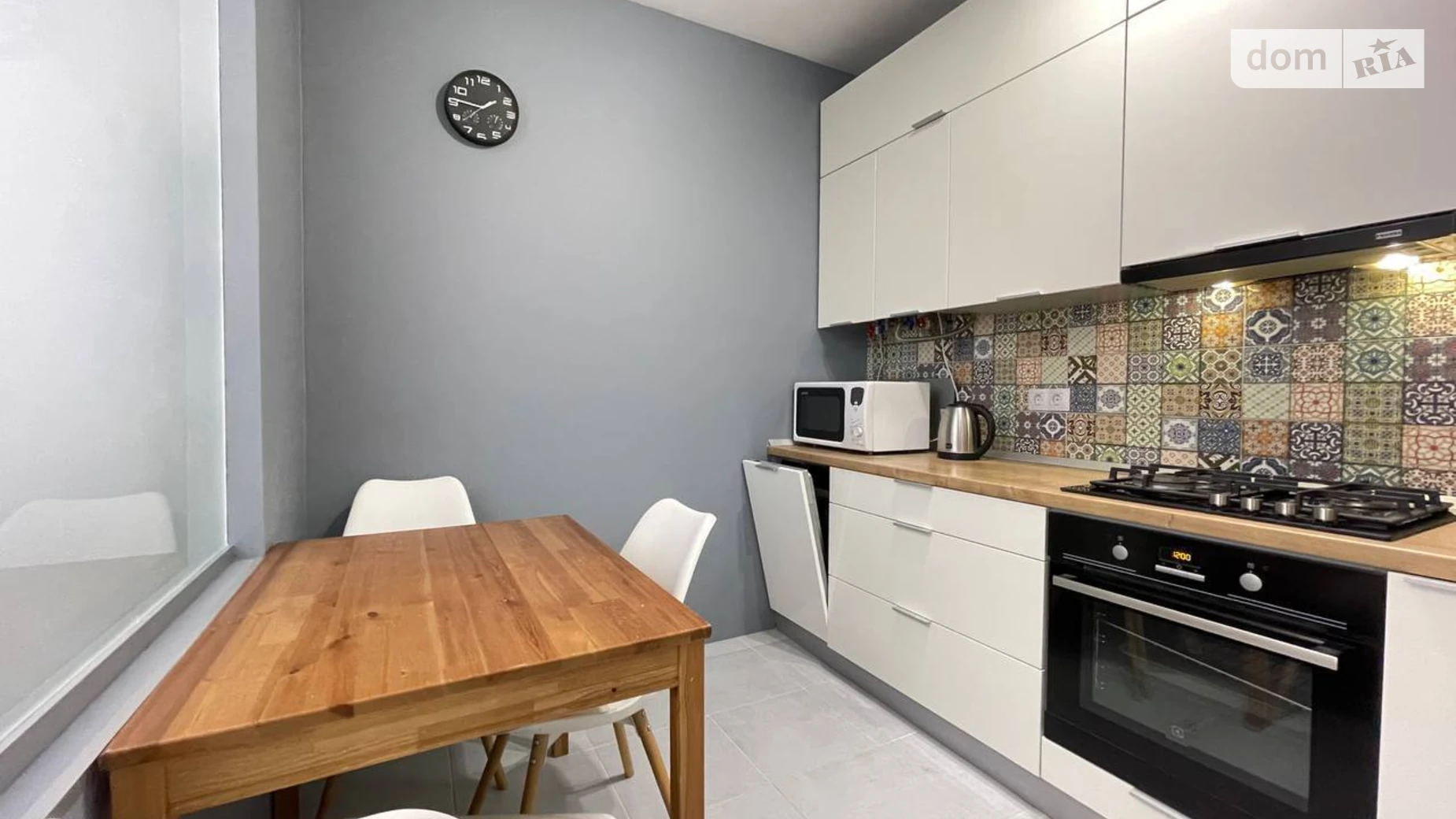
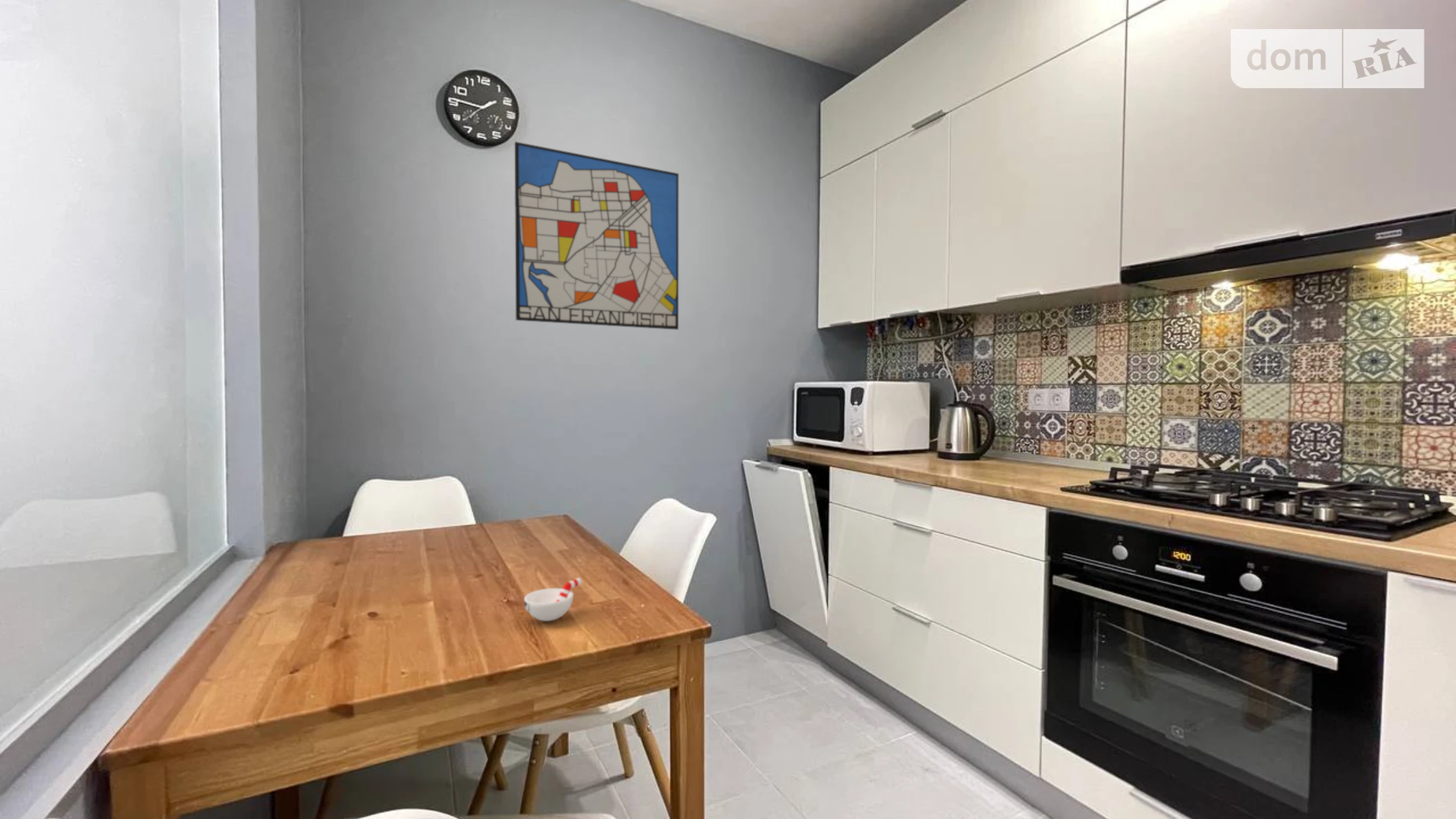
+ wall art [514,141,679,331]
+ cup [523,577,582,622]
